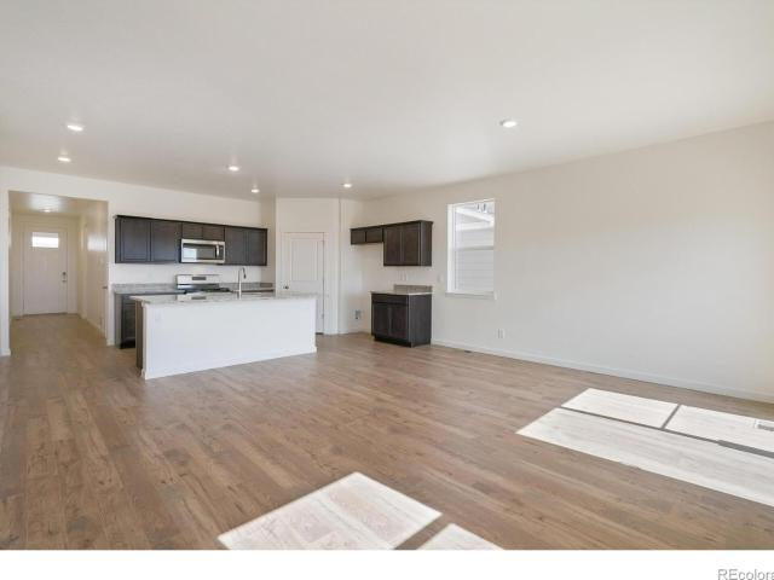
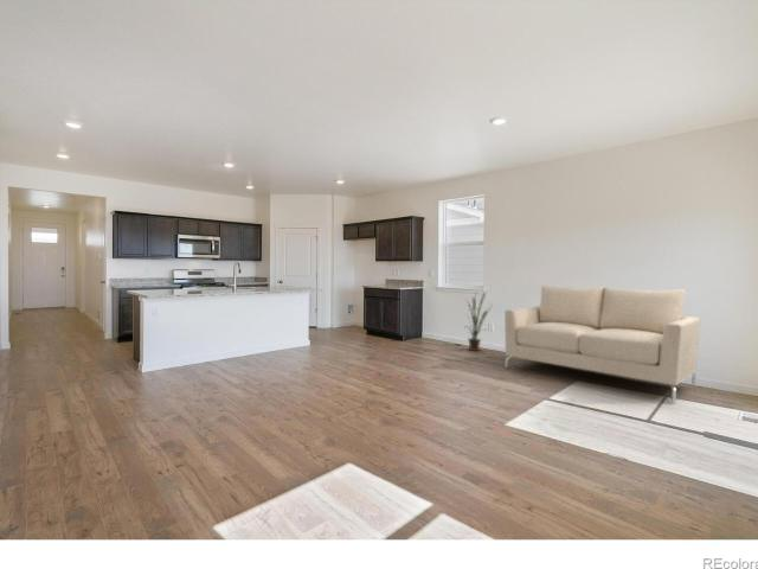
+ sofa [503,284,701,403]
+ house plant [462,289,494,352]
